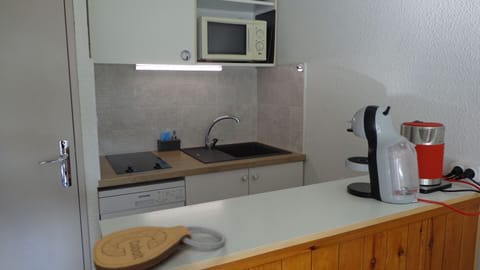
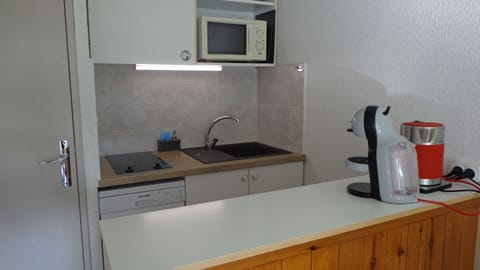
- key chain [91,225,226,270]
